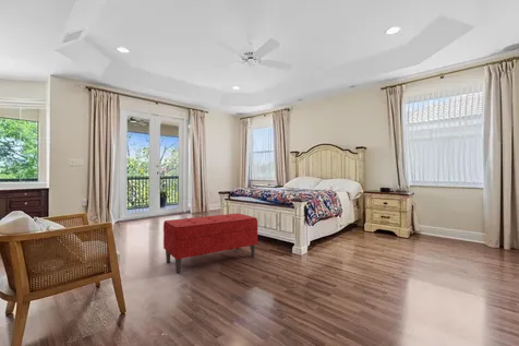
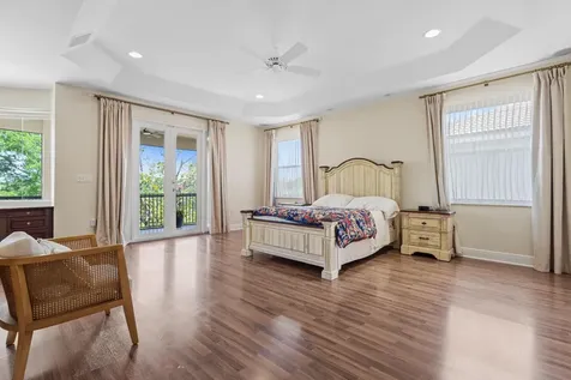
- bench [162,213,258,274]
